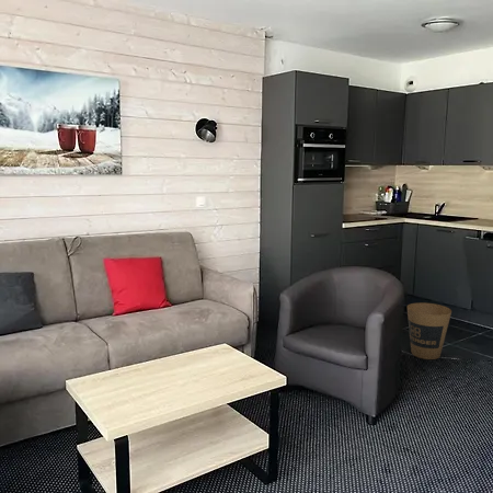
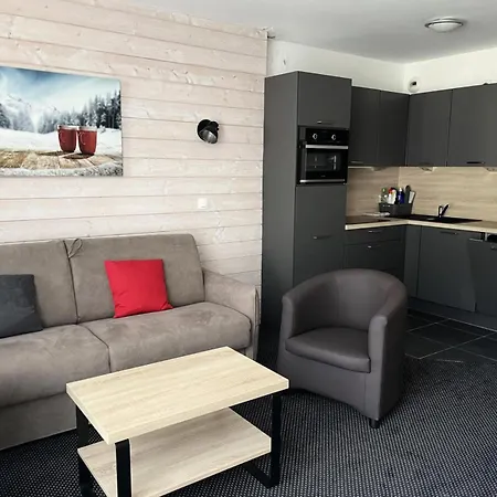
- trash can [406,302,452,360]
